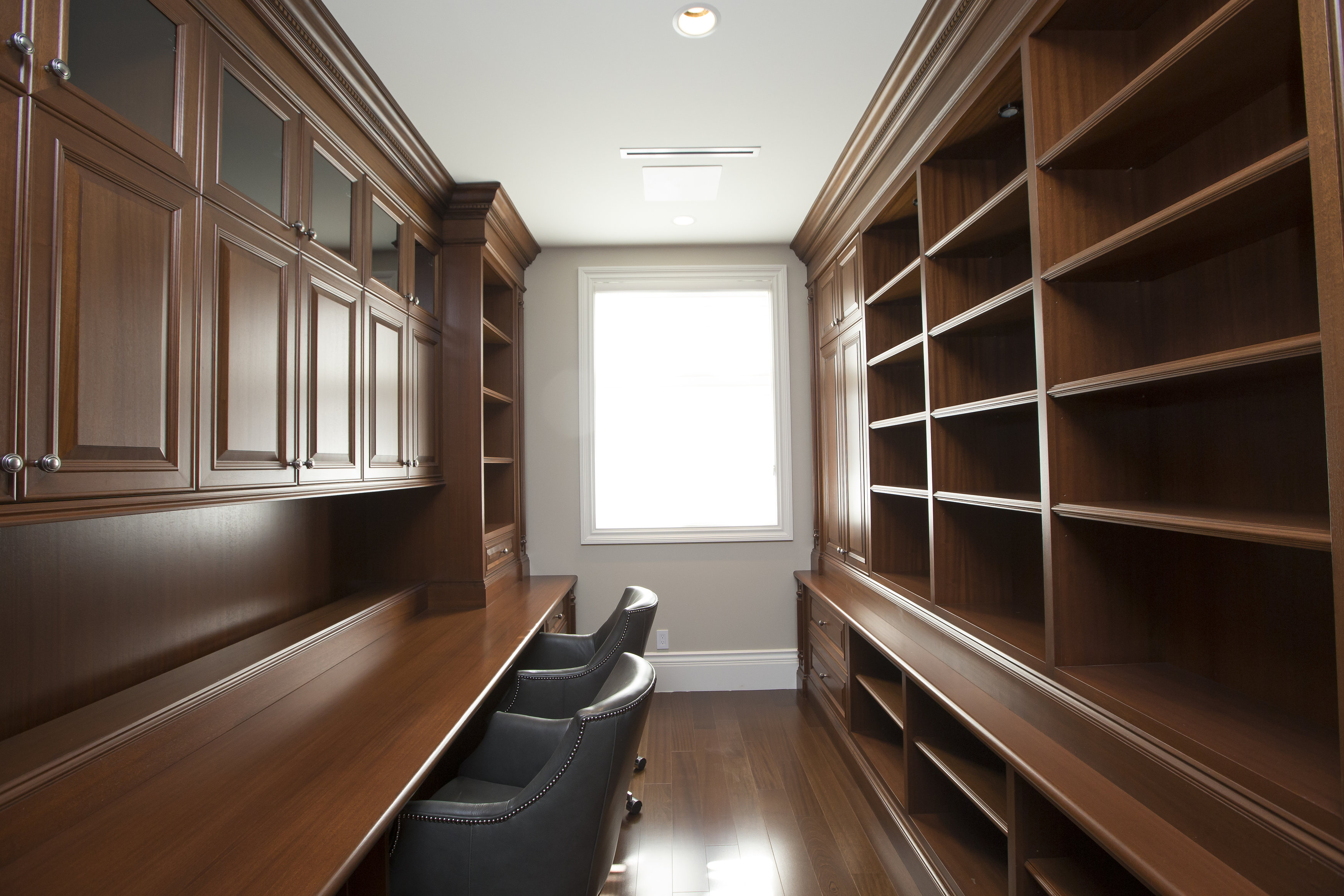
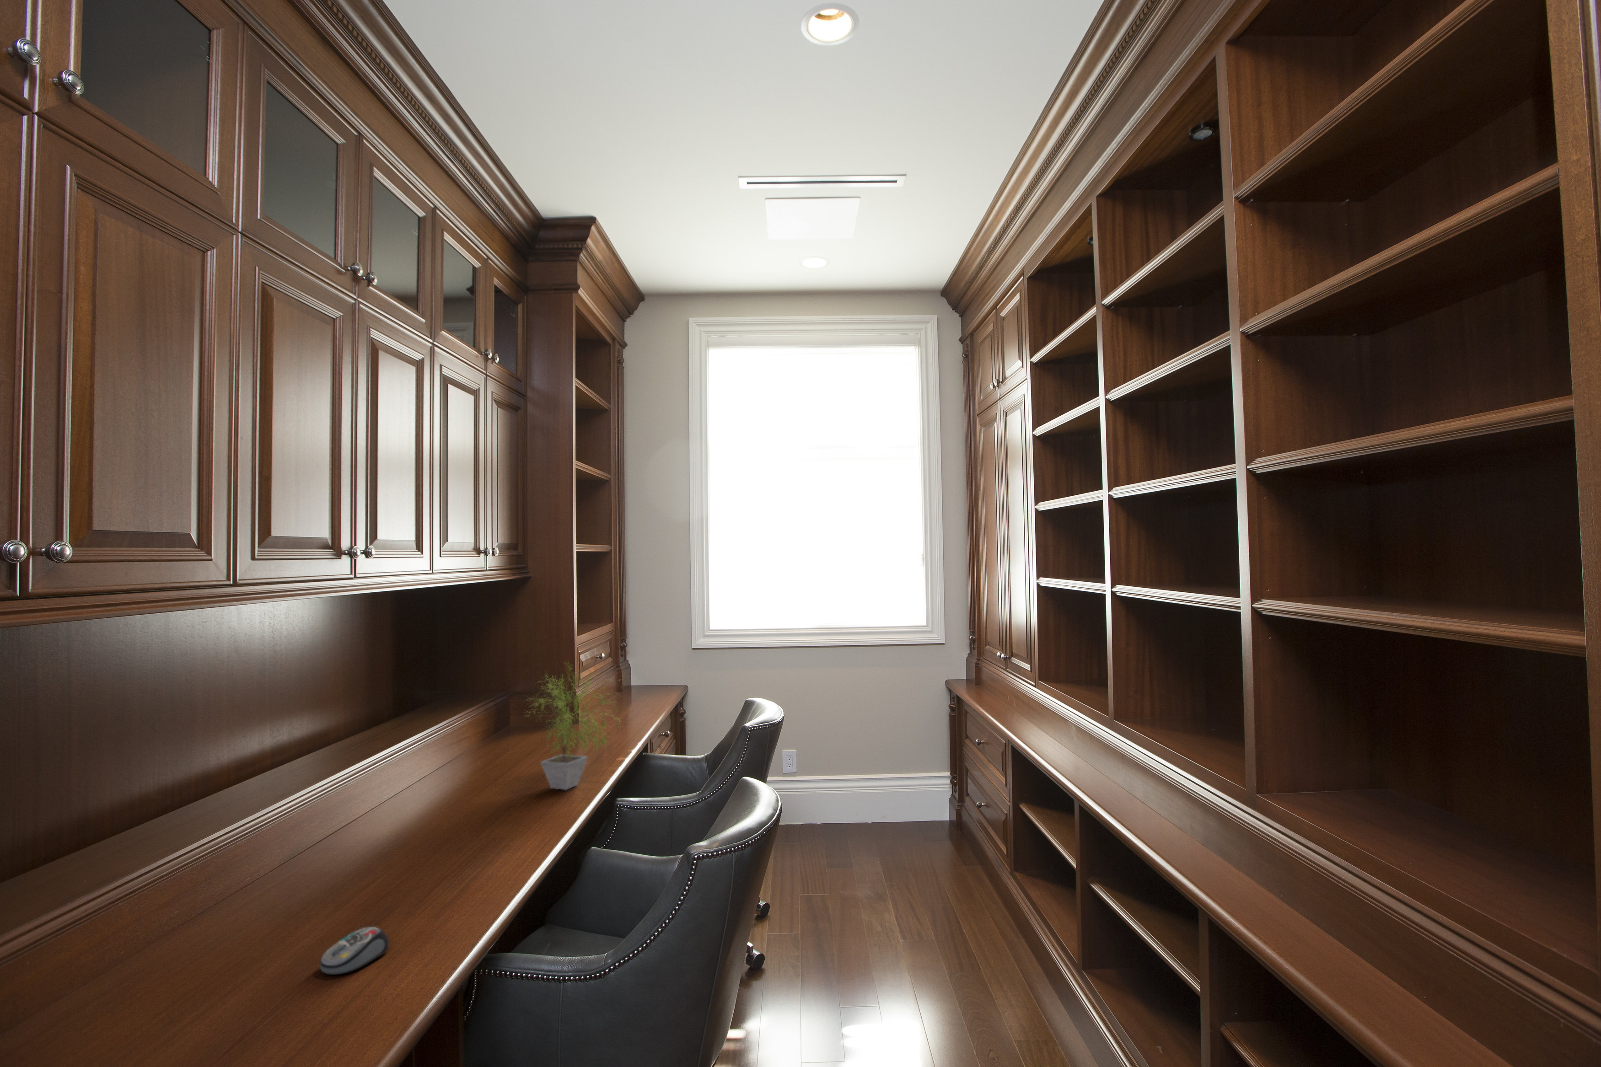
+ potted plant [523,661,623,791]
+ computer mouse [319,926,390,975]
